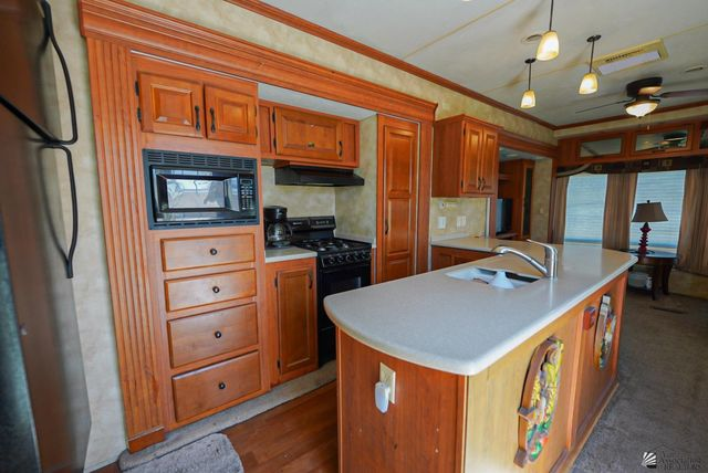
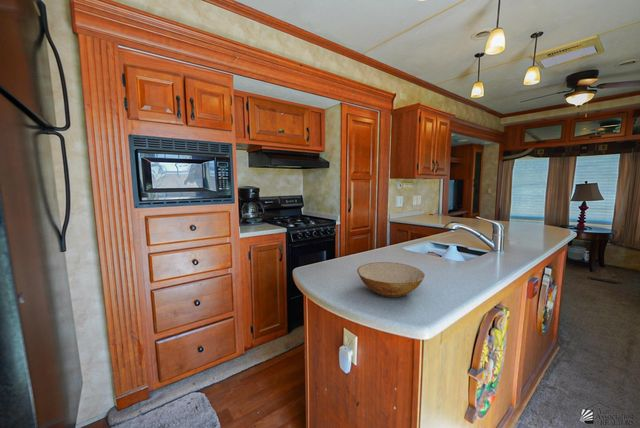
+ bowl [356,261,426,298]
